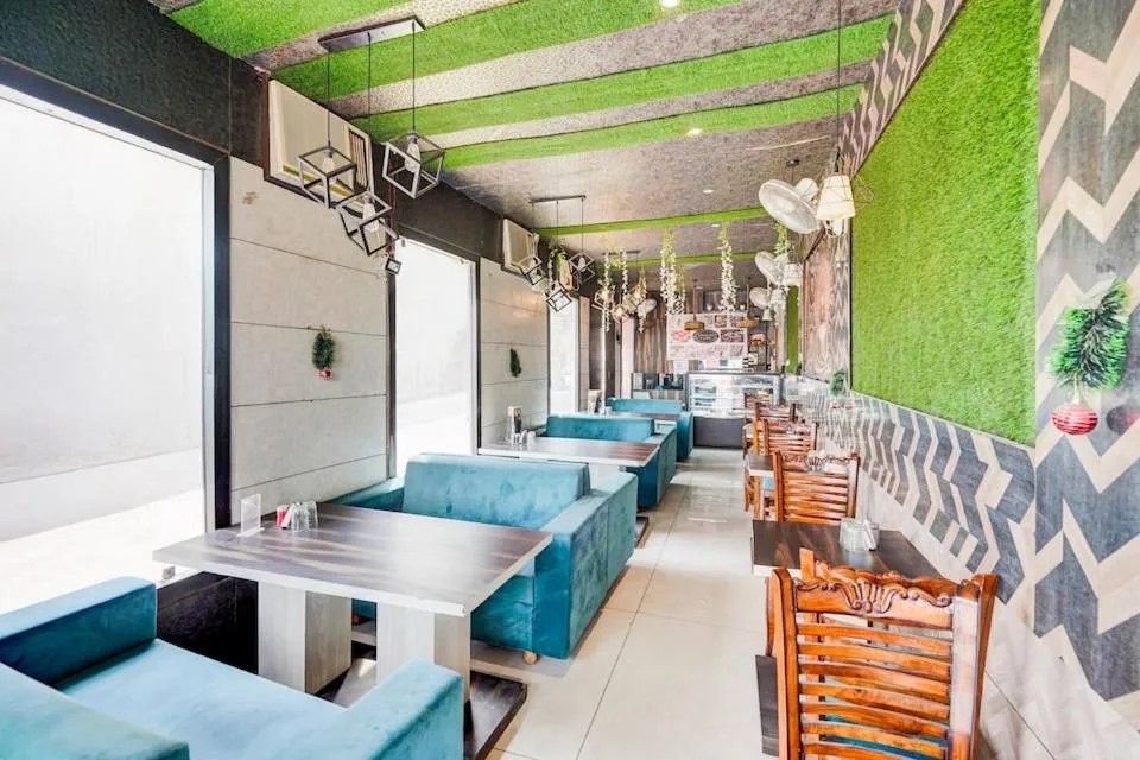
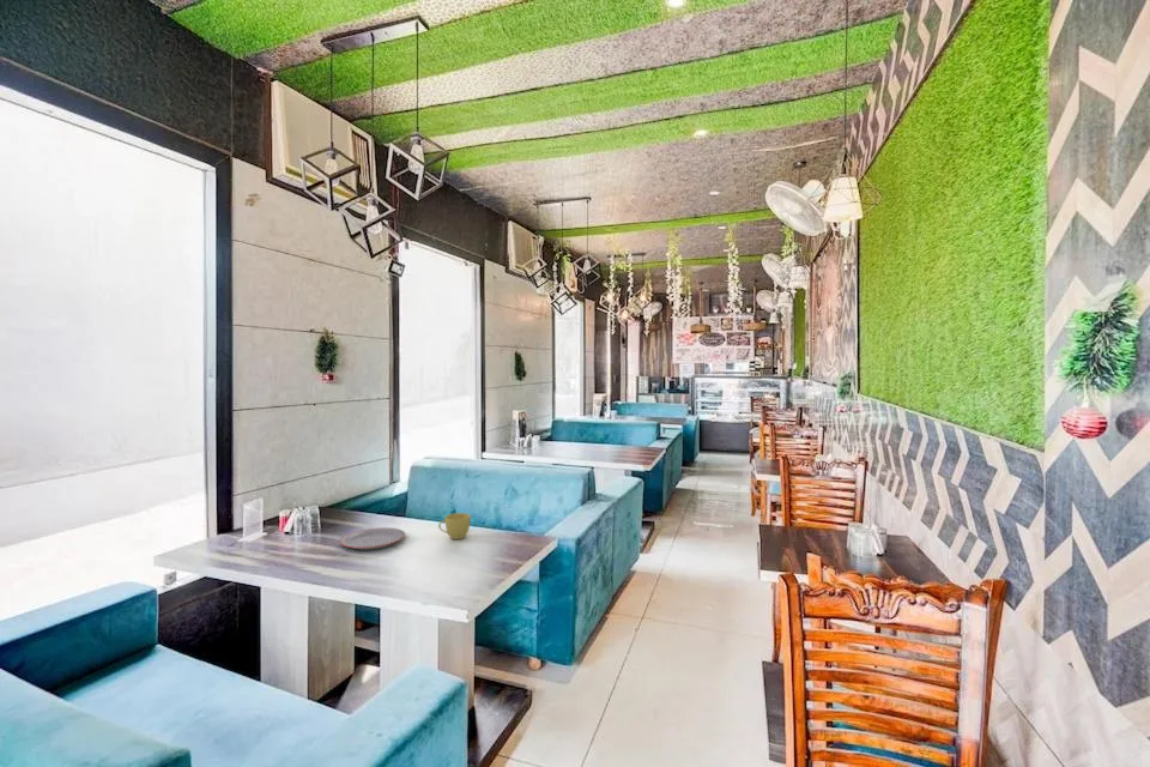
+ plate [338,526,406,550]
+ cup [437,512,472,540]
